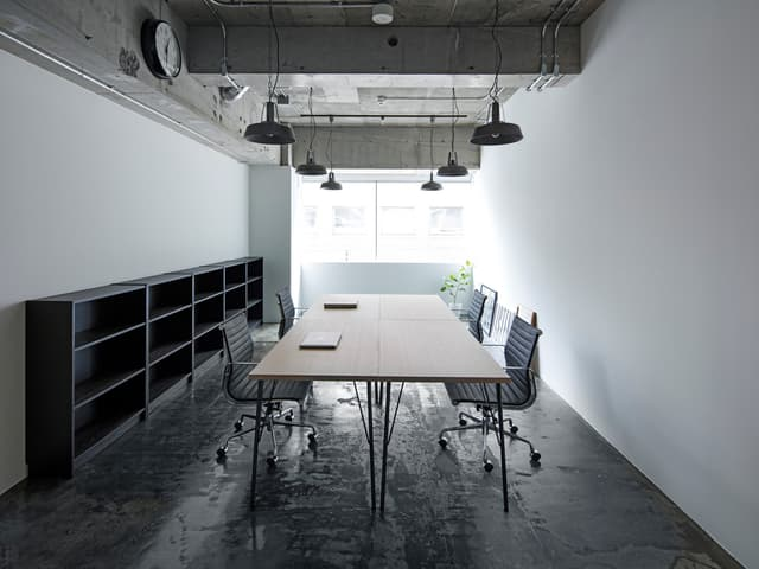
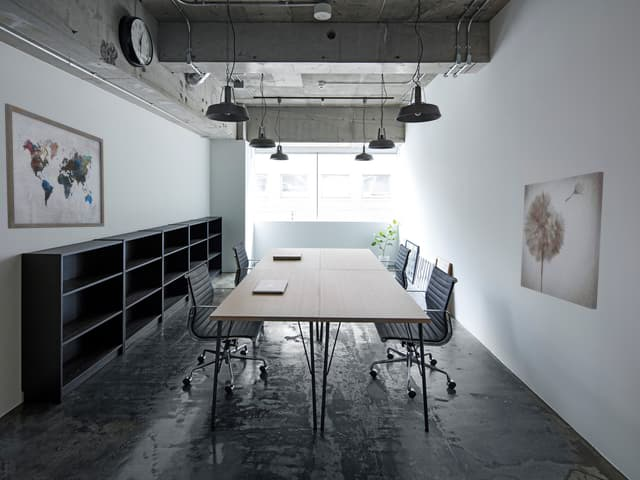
+ wall art [4,103,105,230]
+ wall art [520,171,605,310]
